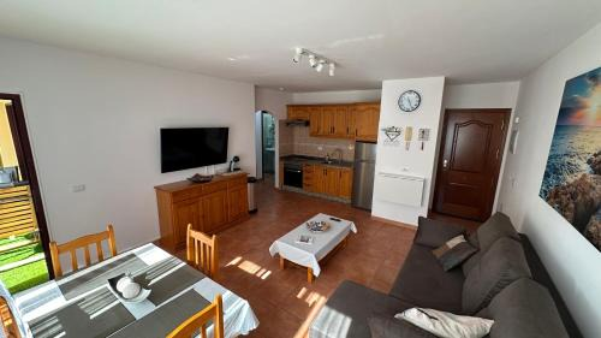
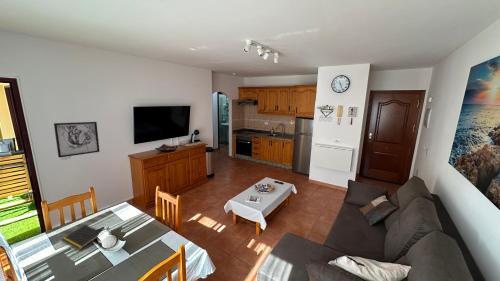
+ notepad [60,224,102,251]
+ wall art [53,121,101,159]
